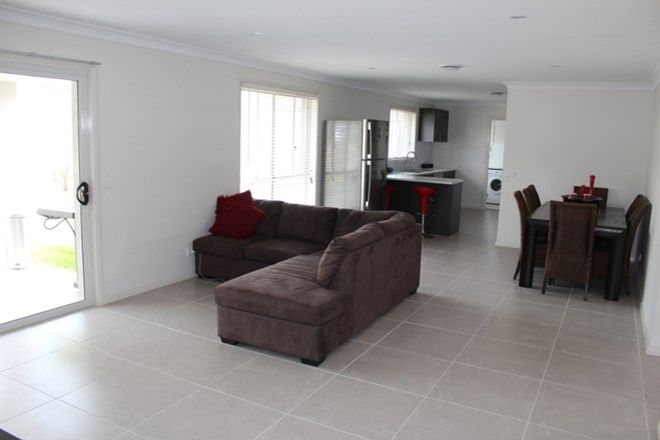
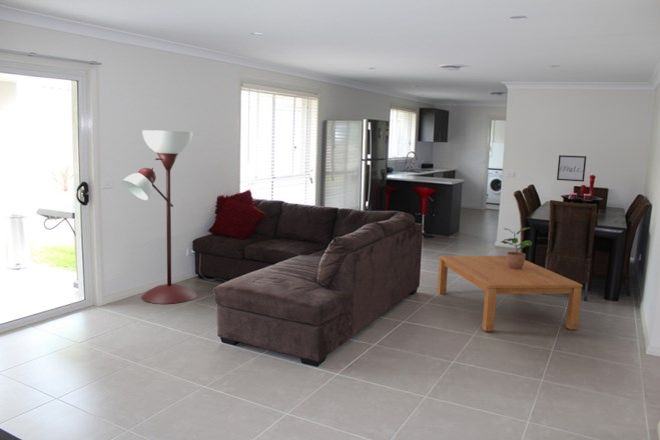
+ wall art [556,154,587,183]
+ floor lamp [122,129,198,305]
+ coffee table [436,255,583,332]
+ potted plant [500,227,534,269]
